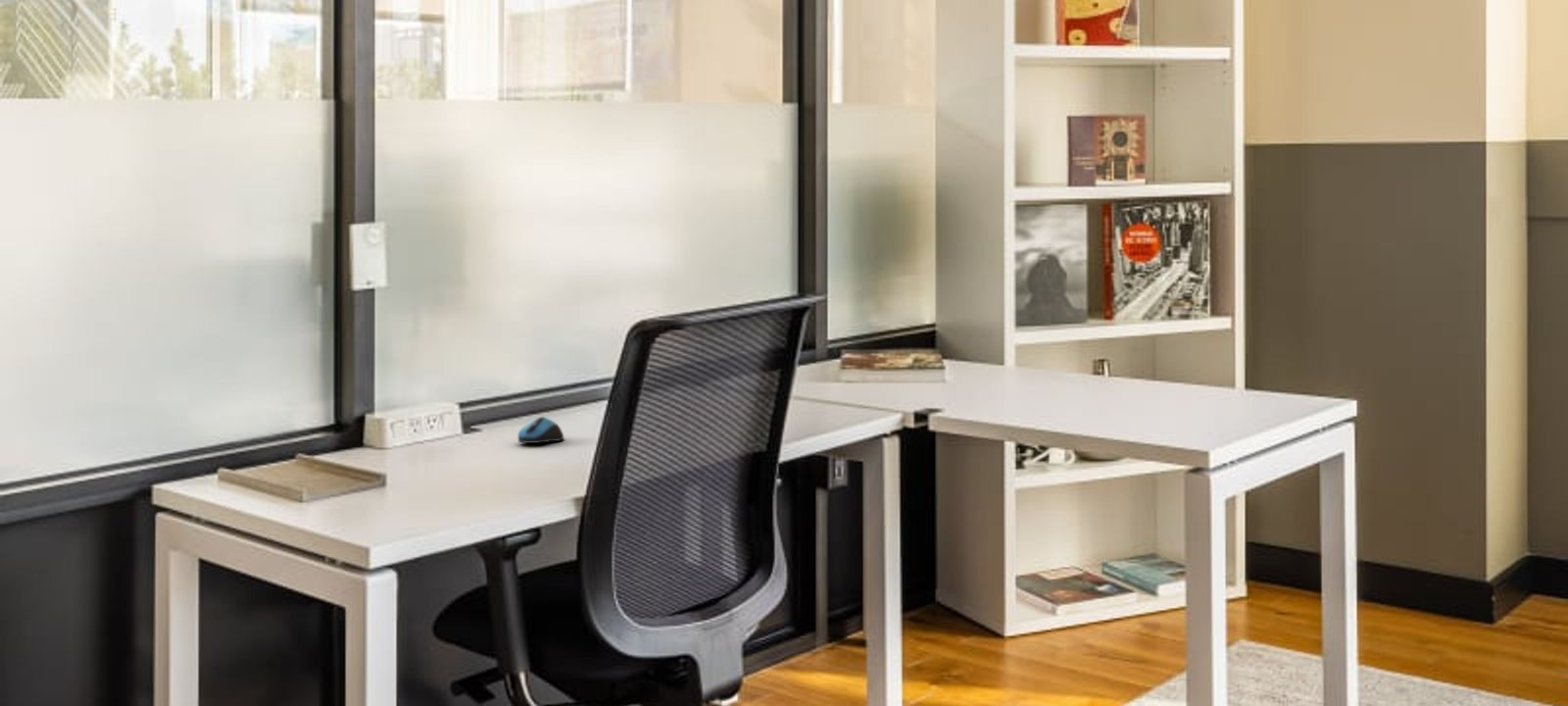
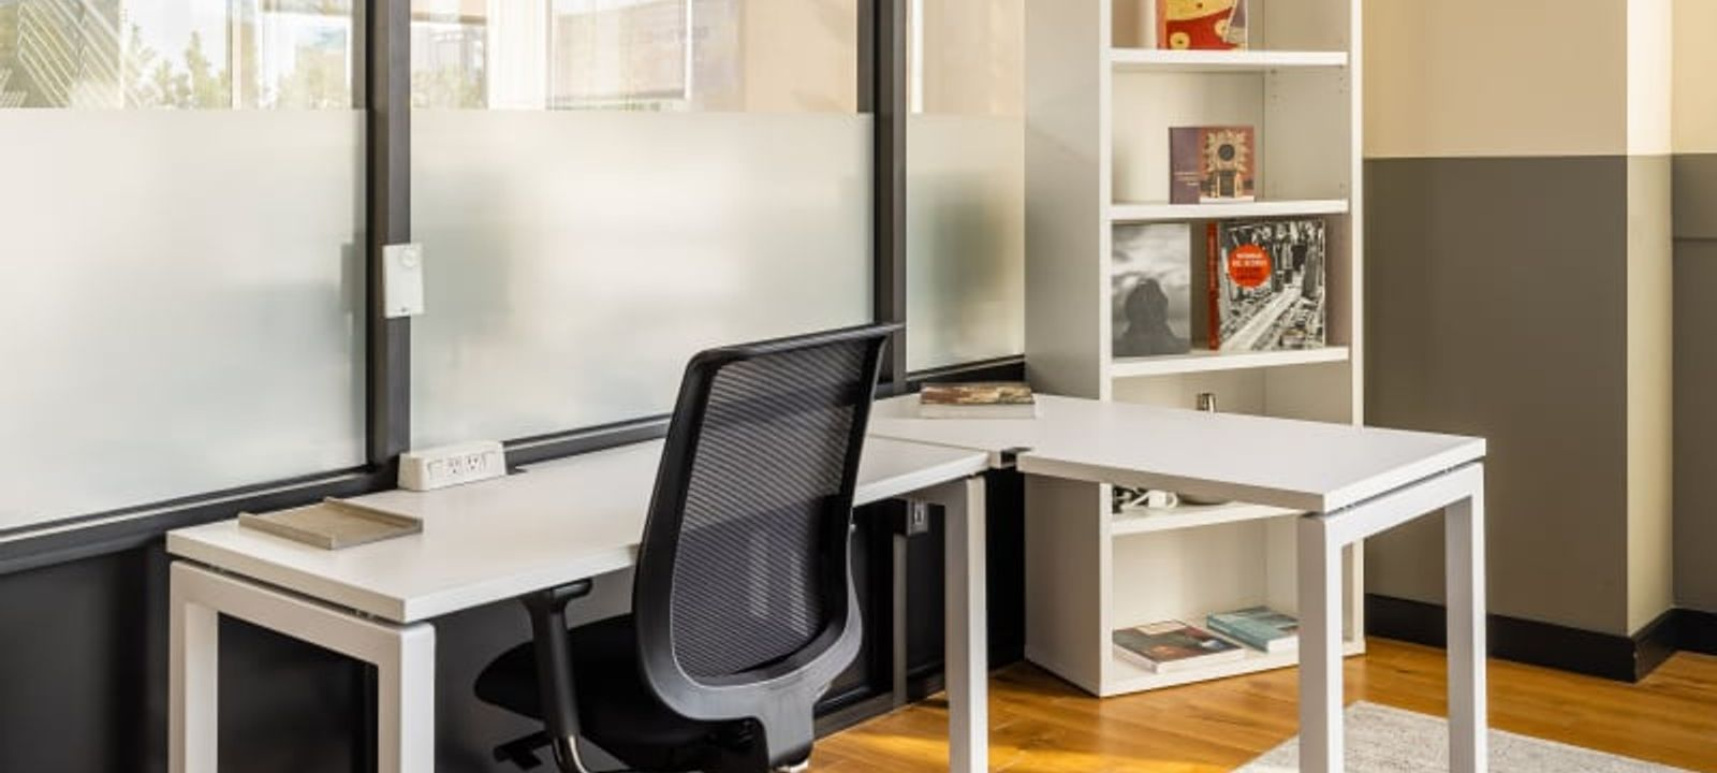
- computer mouse [517,416,564,444]
